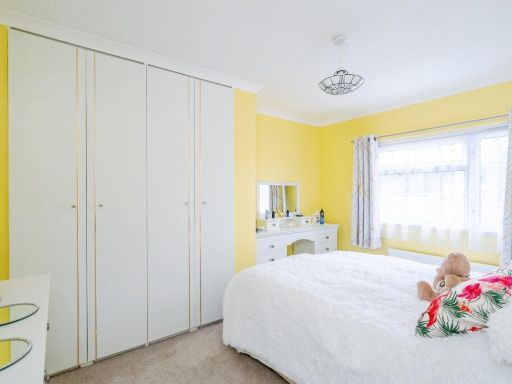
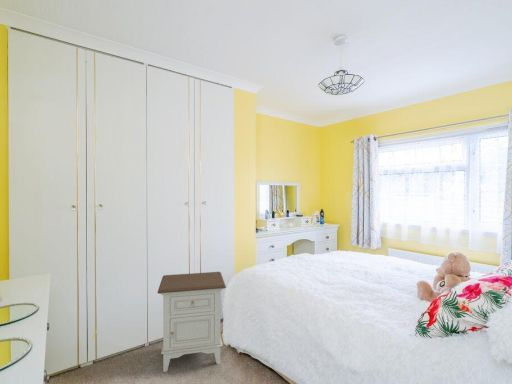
+ nightstand [156,271,227,373]
